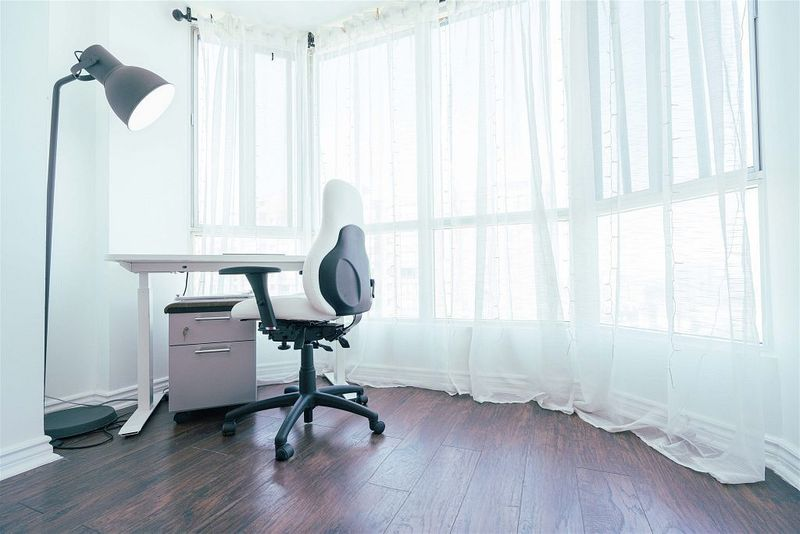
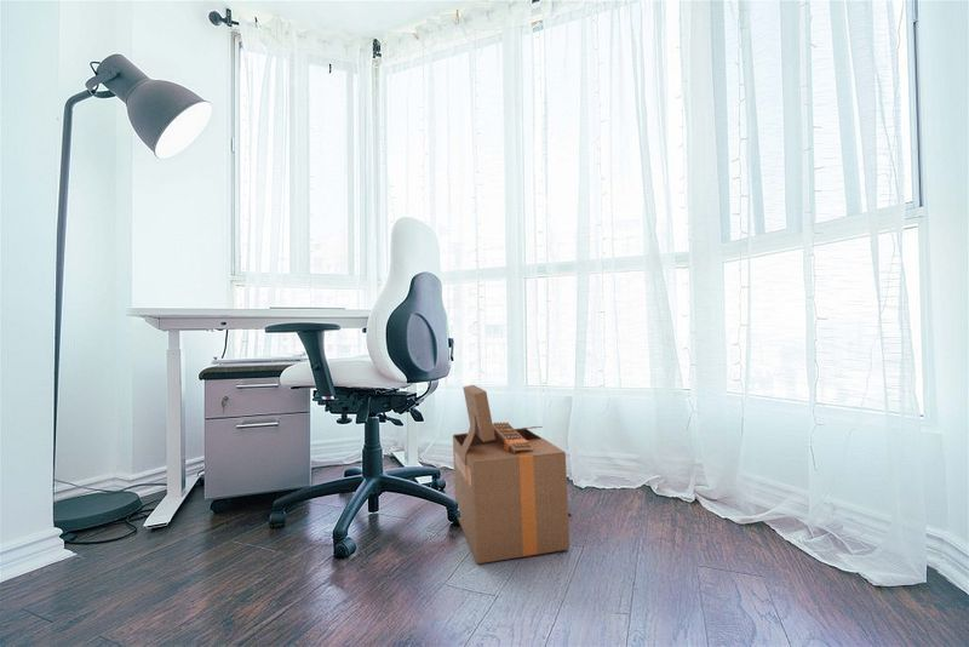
+ cardboard box [452,384,573,565]
